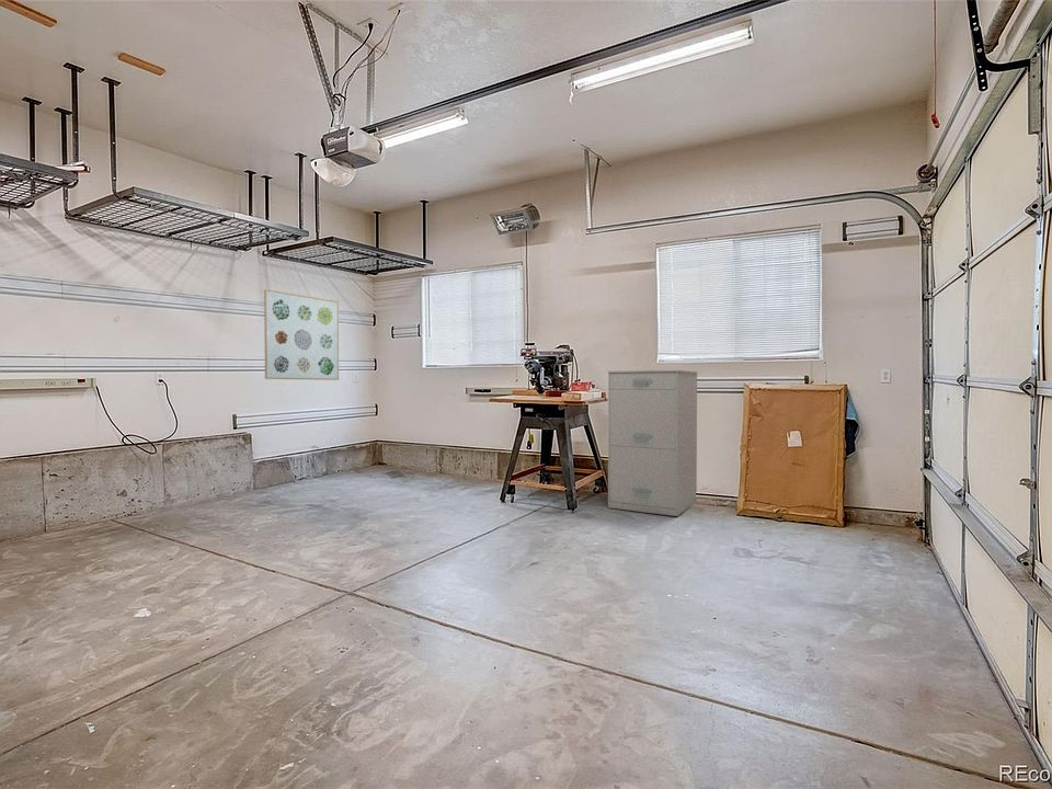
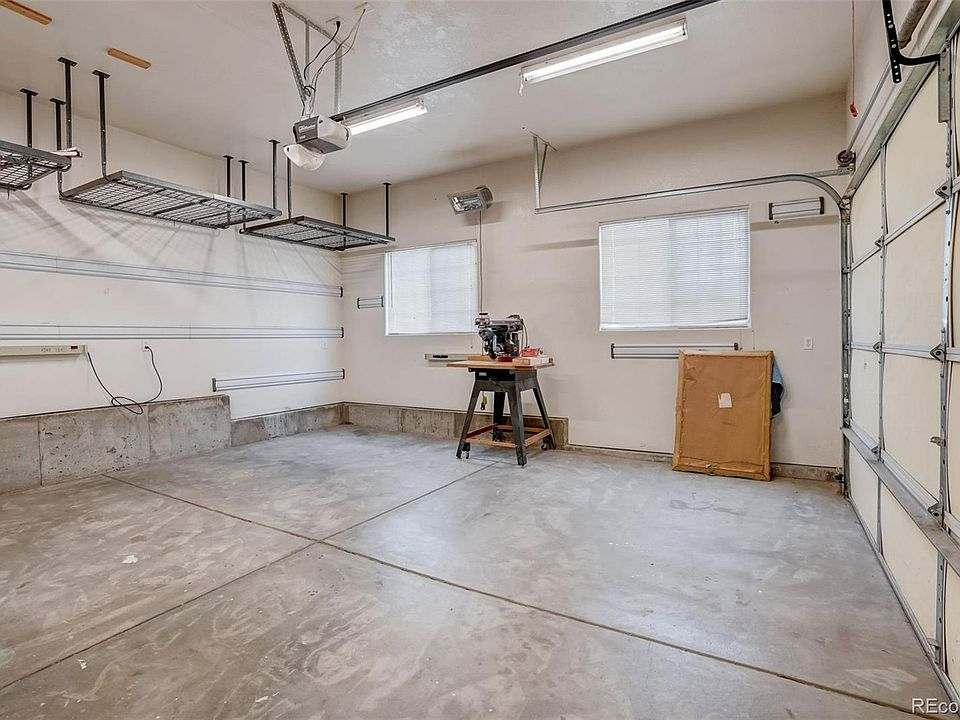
- wall art [263,288,340,381]
- filing cabinet [607,368,699,517]
